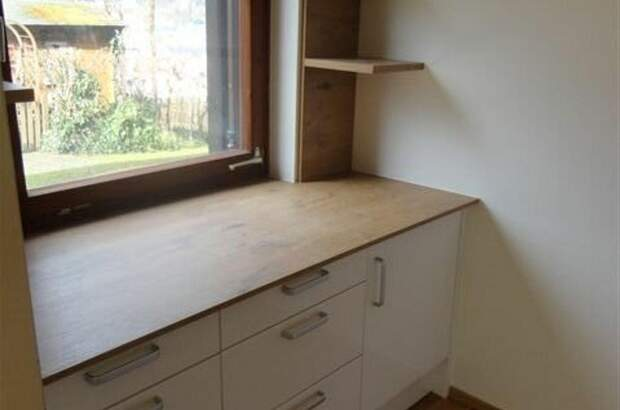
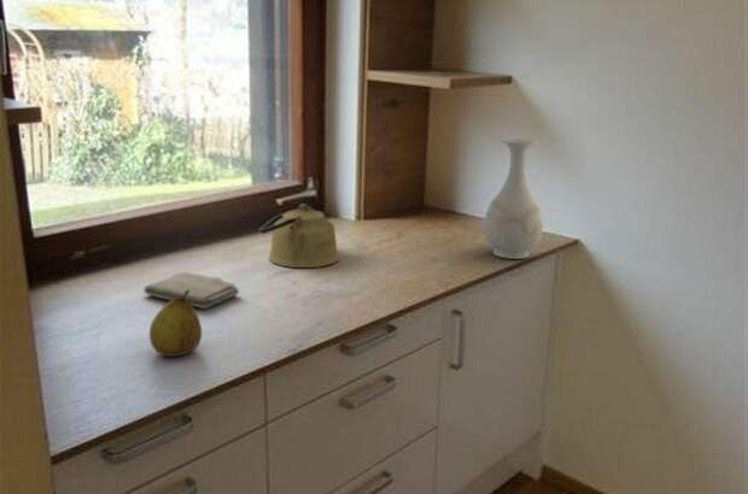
+ kettle [258,202,340,269]
+ vase [483,137,544,260]
+ fruit [148,290,203,358]
+ washcloth [142,271,240,310]
